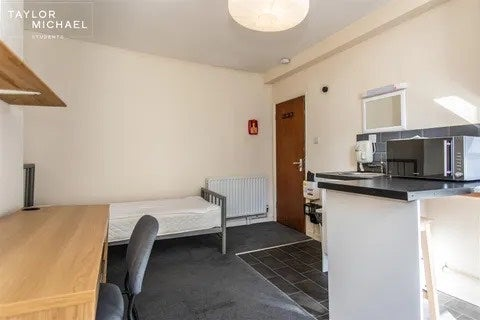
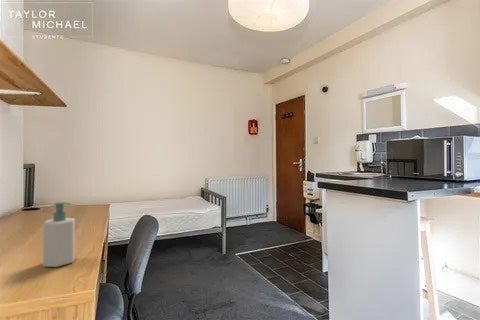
+ soap bottle [42,201,76,268]
